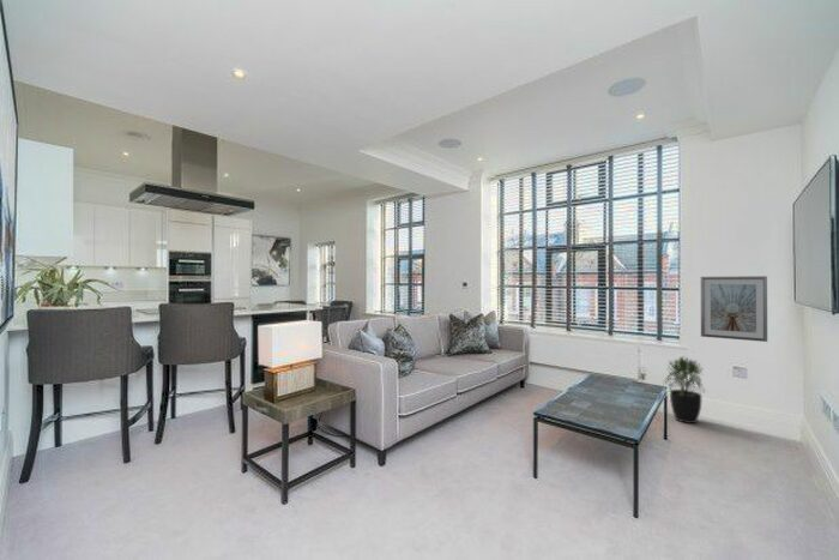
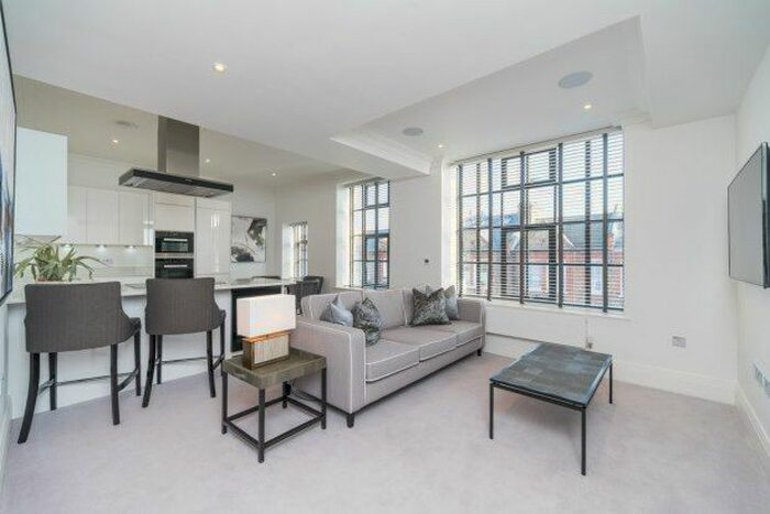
- potted plant [663,355,706,424]
- picture frame [700,275,768,343]
